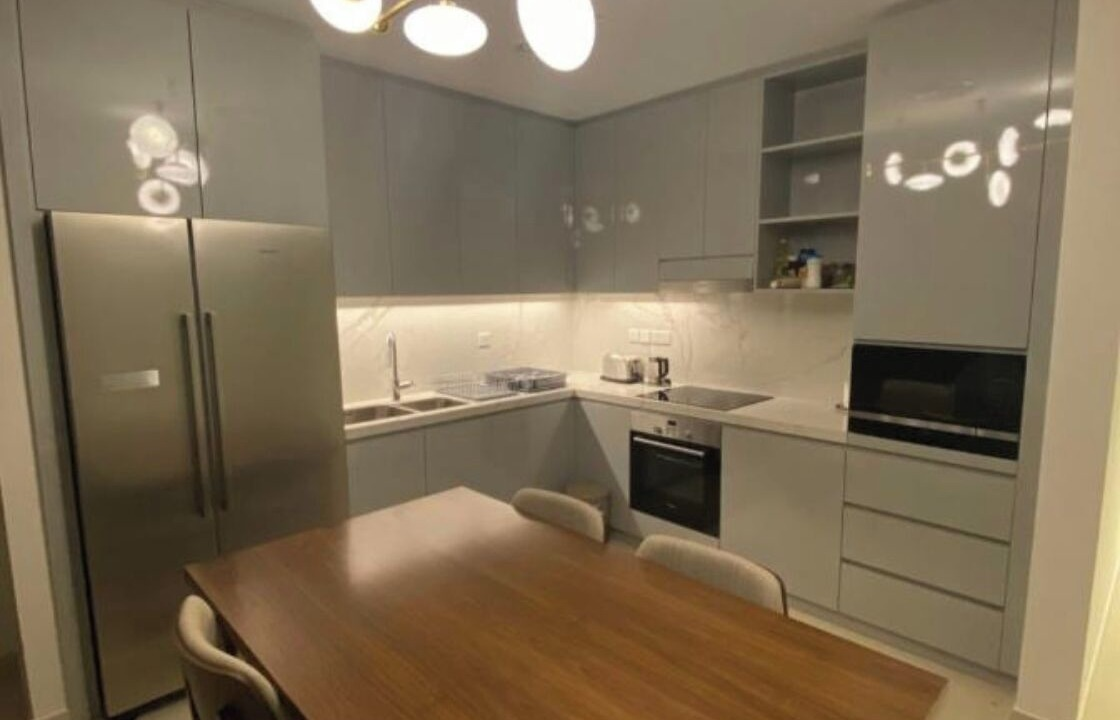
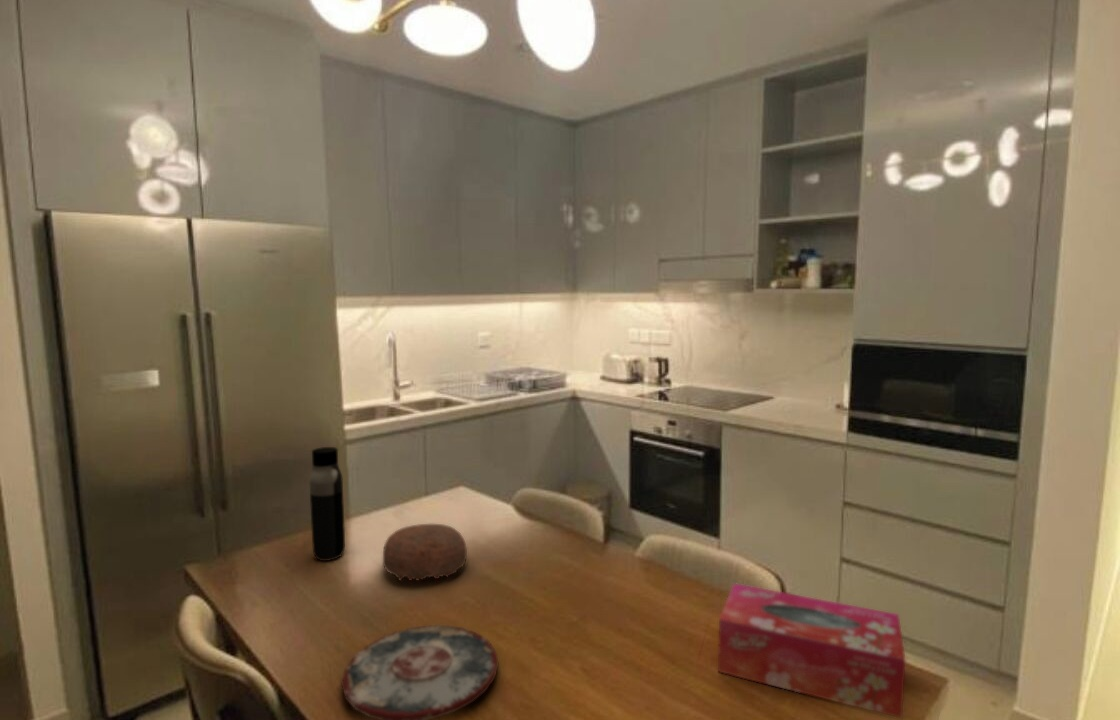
+ plate [341,624,499,720]
+ water bottle [309,446,346,562]
+ decorative bowl [382,523,468,582]
+ tissue box [717,582,906,719]
